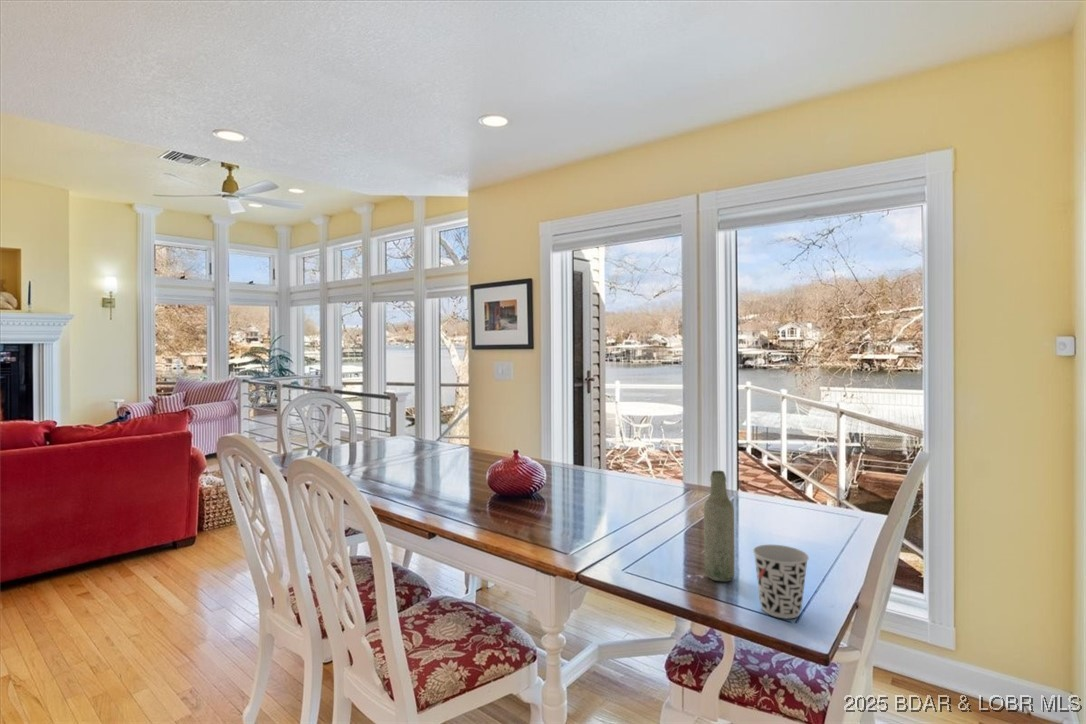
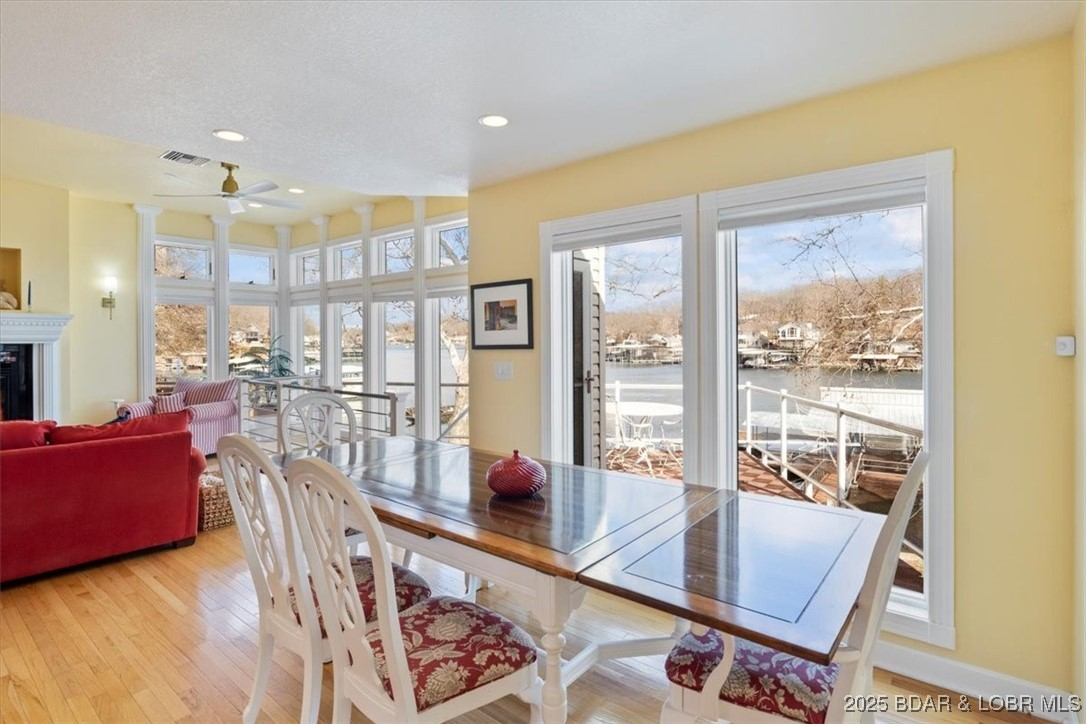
- bottle [703,470,735,583]
- cup [752,544,810,619]
